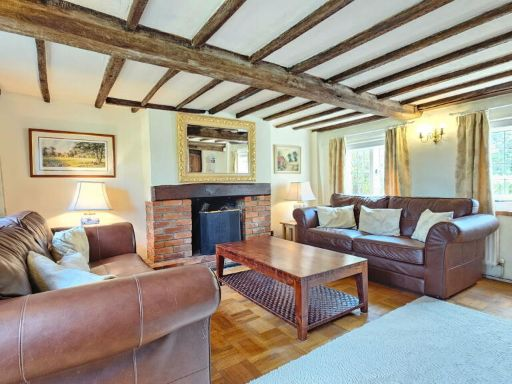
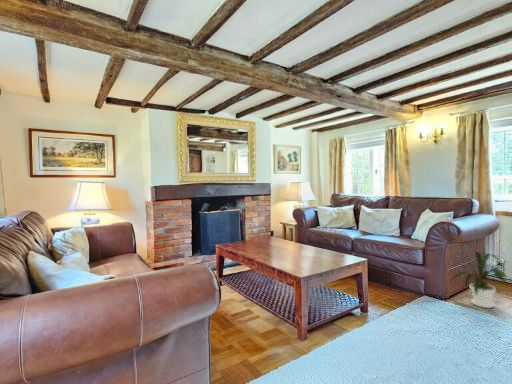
+ house plant [450,251,511,309]
